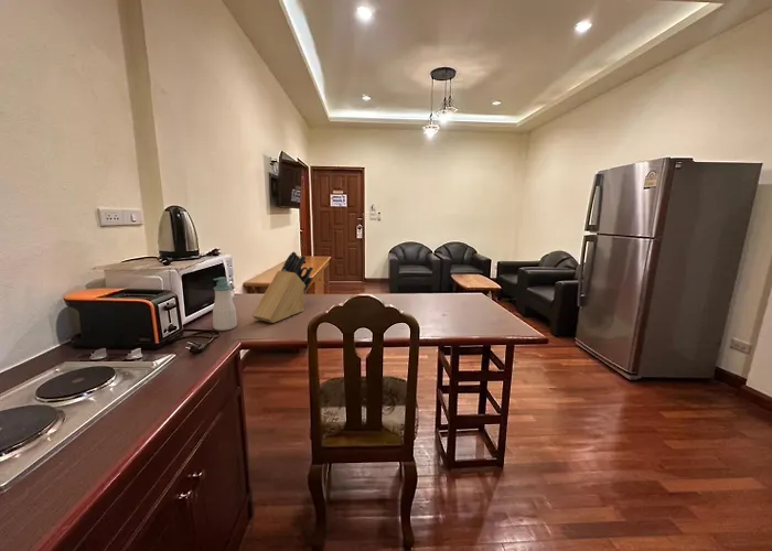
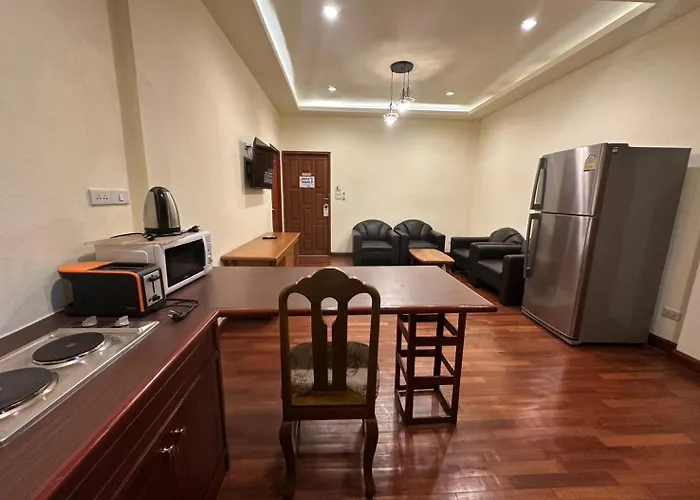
- knife block [250,250,314,324]
- soap bottle [212,276,238,332]
